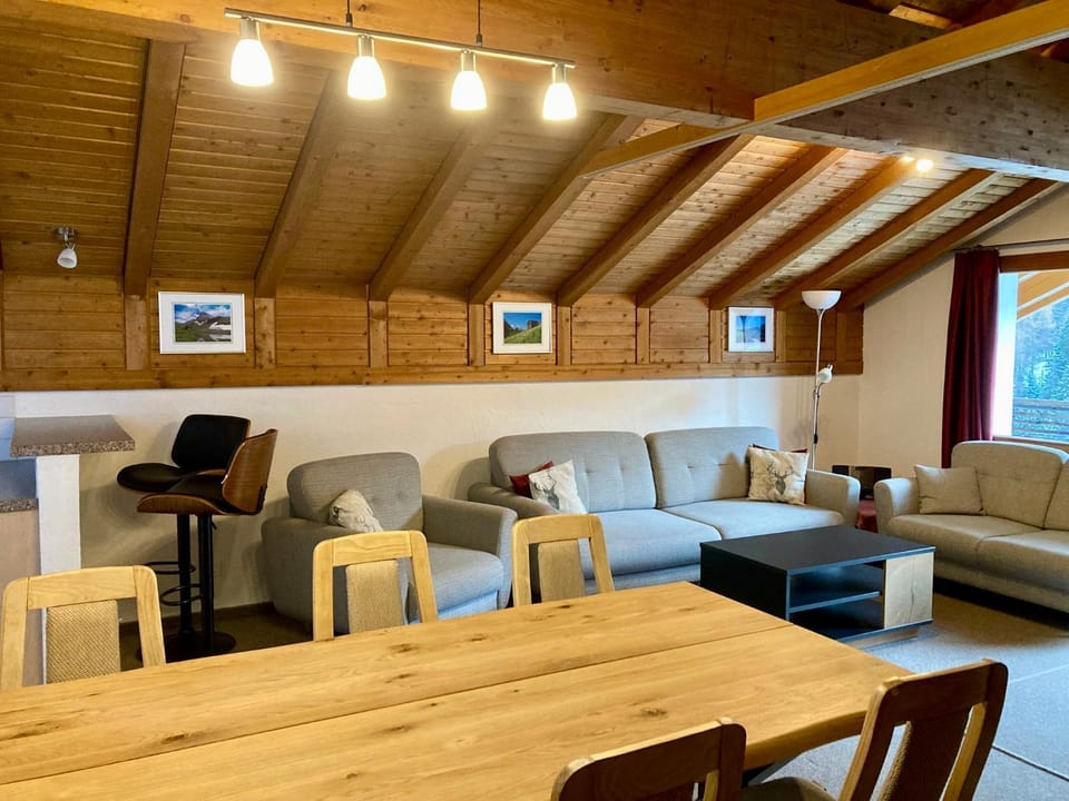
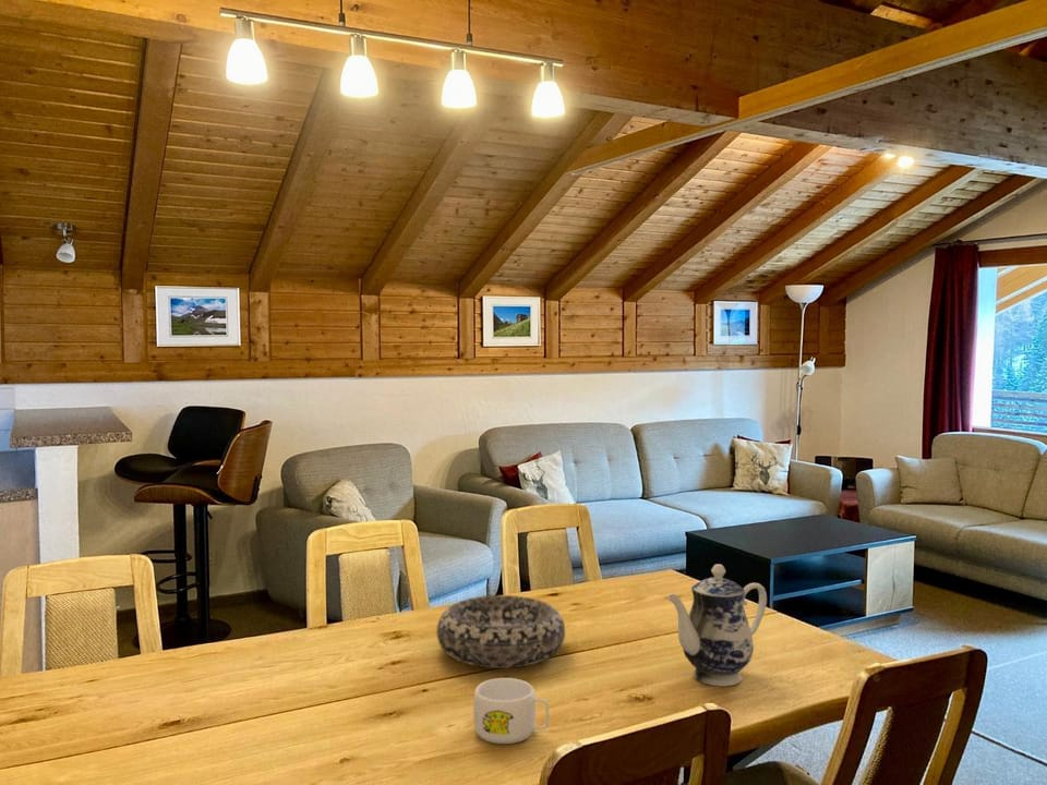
+ teapot [666,564,768,687]
+ mug [472,677,550,745]
+ decorative bowl [435,594,566,669]
